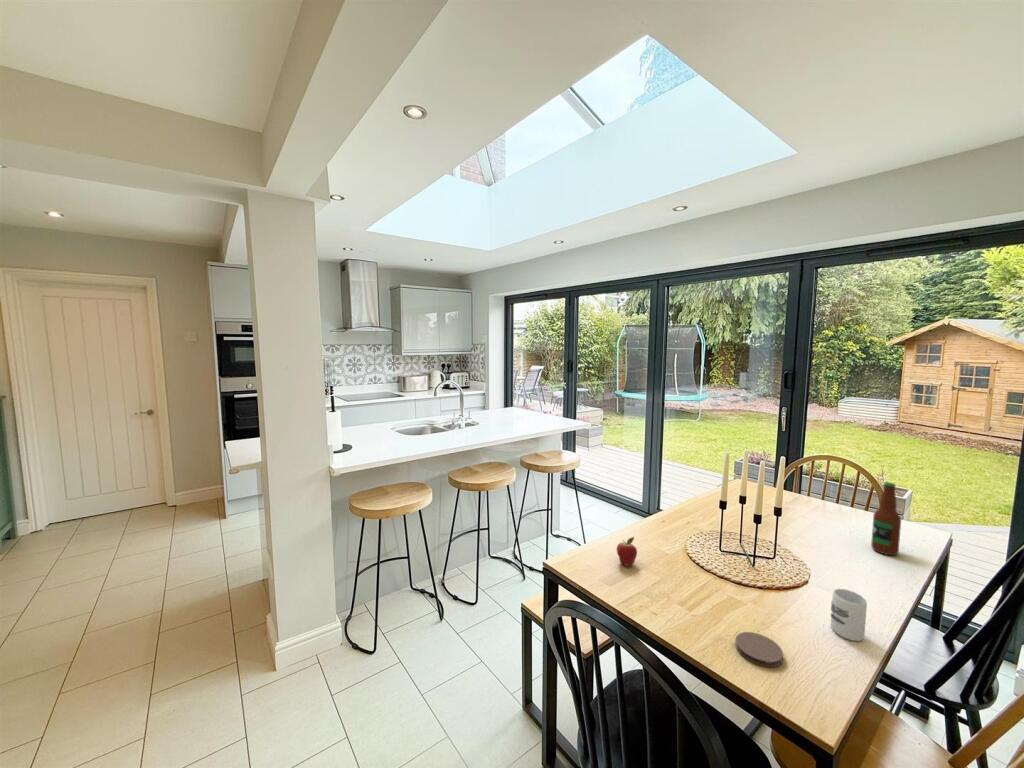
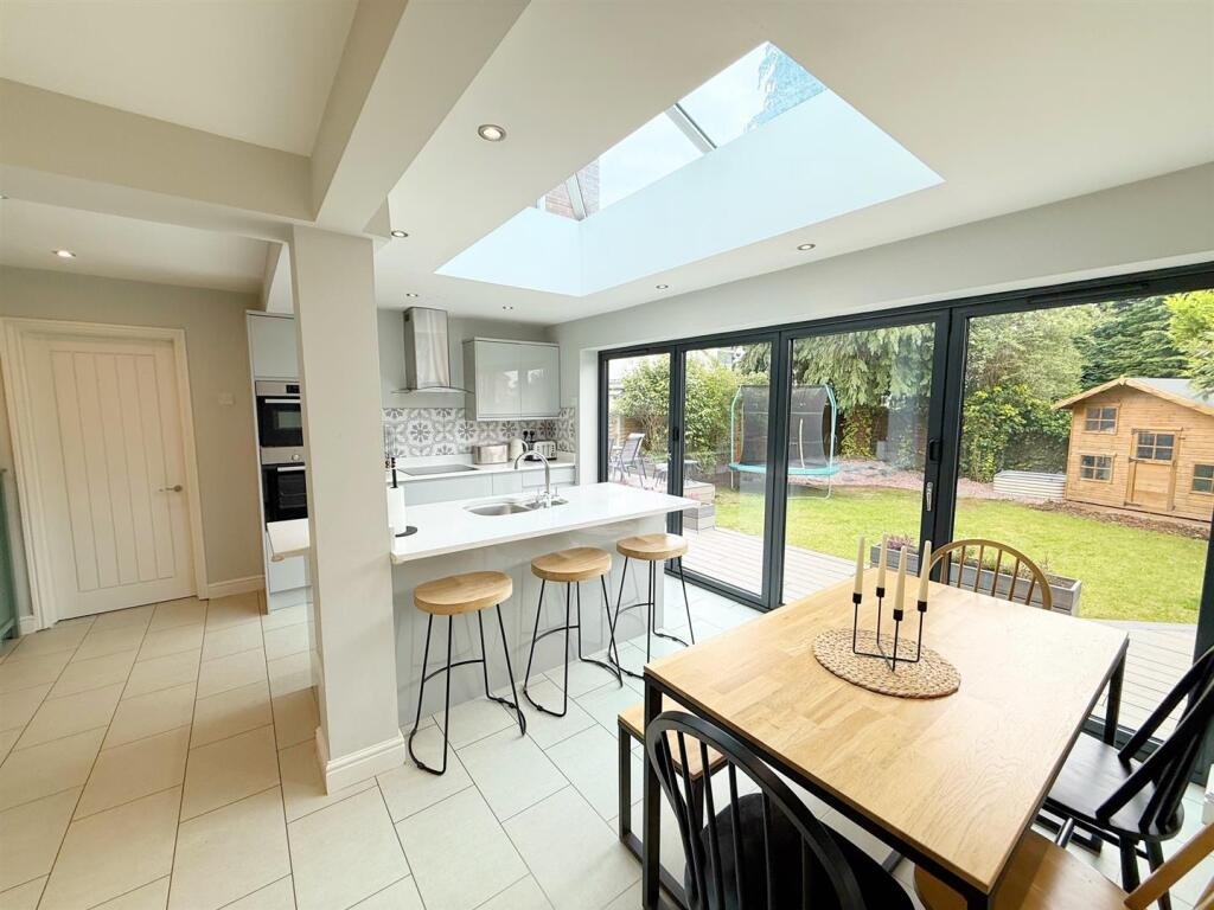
- bottle [870,481,902,556]
- cup [830,588,868,642]
- fruit [616,536,638,567]
- coaster [734,631,784,668]
